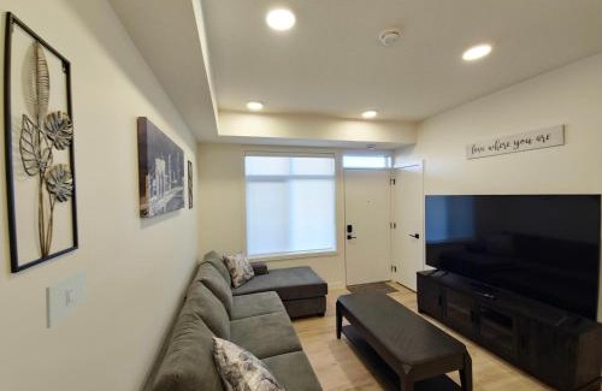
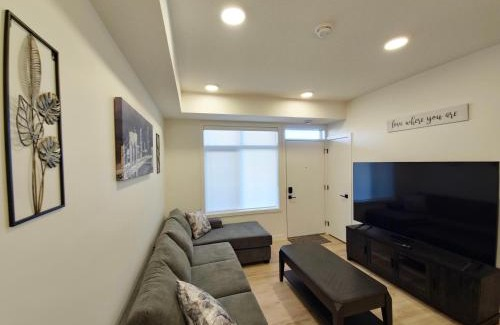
- light switch [45,267,88,330]
